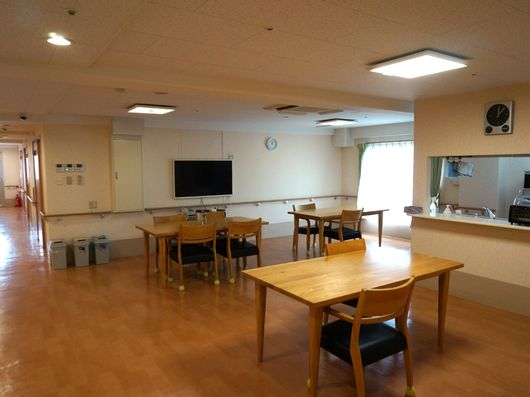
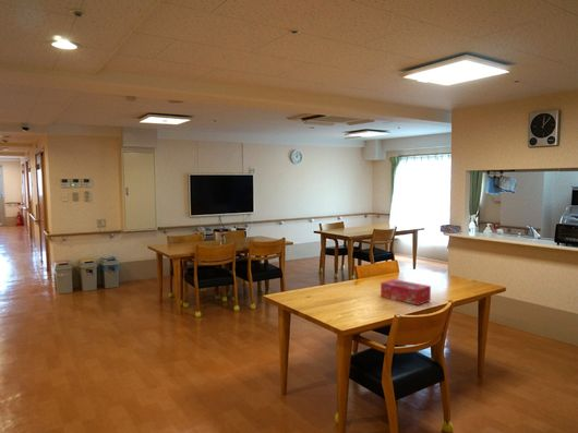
+ tissue box [380,278,432,306]
